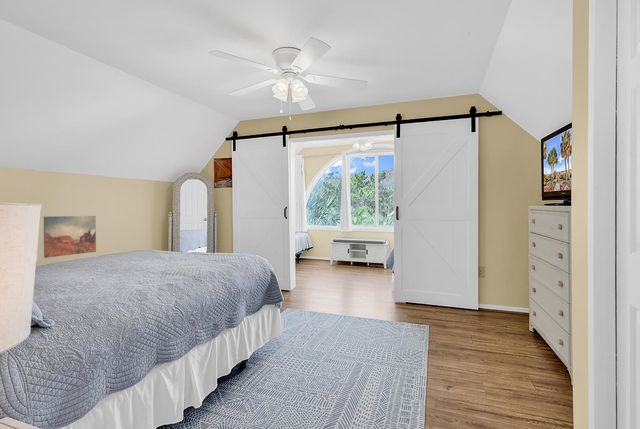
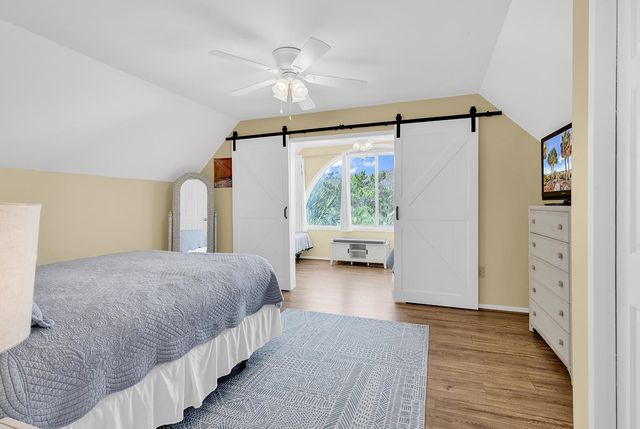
- wall art [43,215,97,259]
